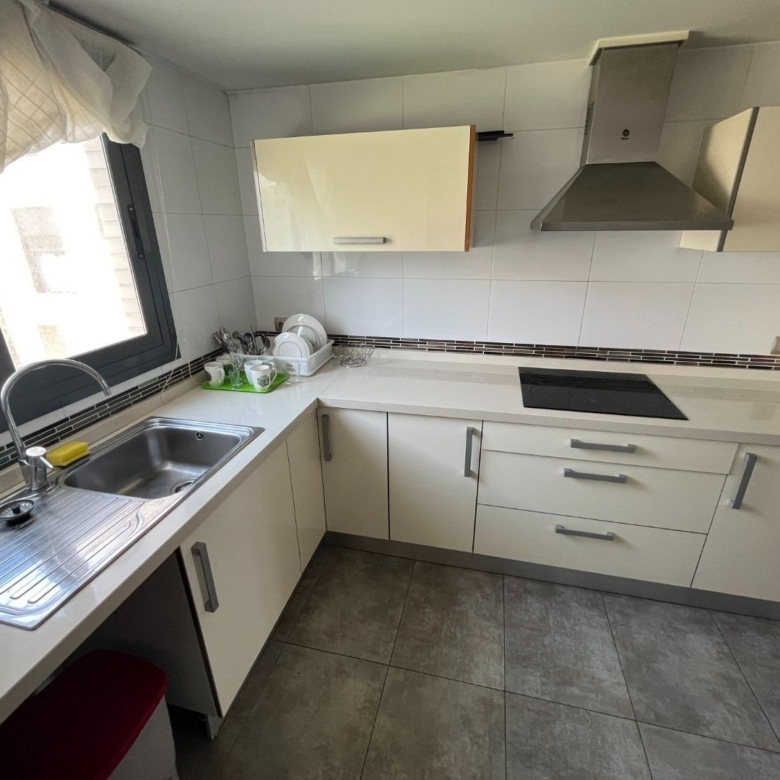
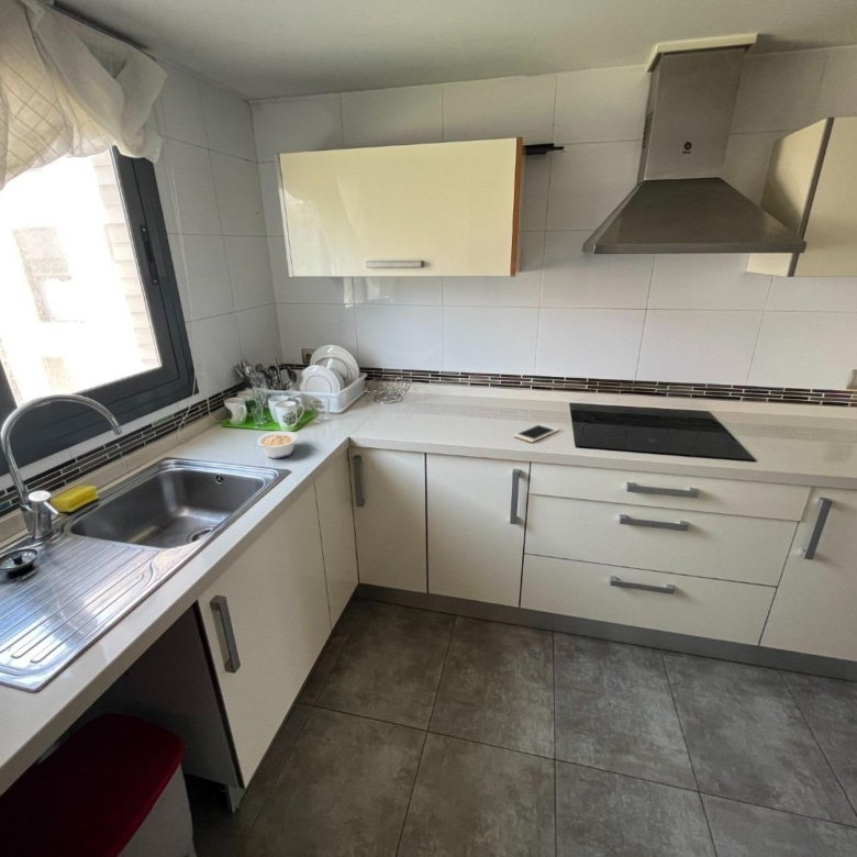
+ legume [256,430,299,459]
+ cell phone [513,423,560,443]
